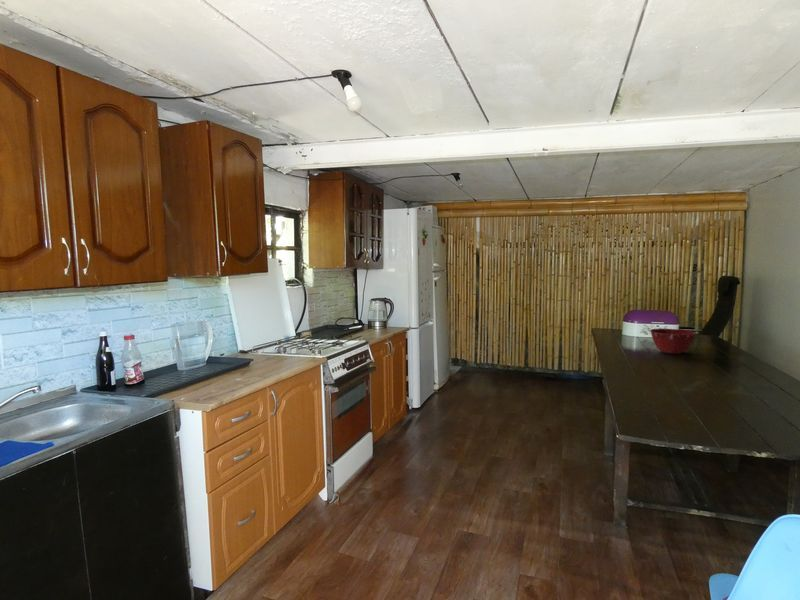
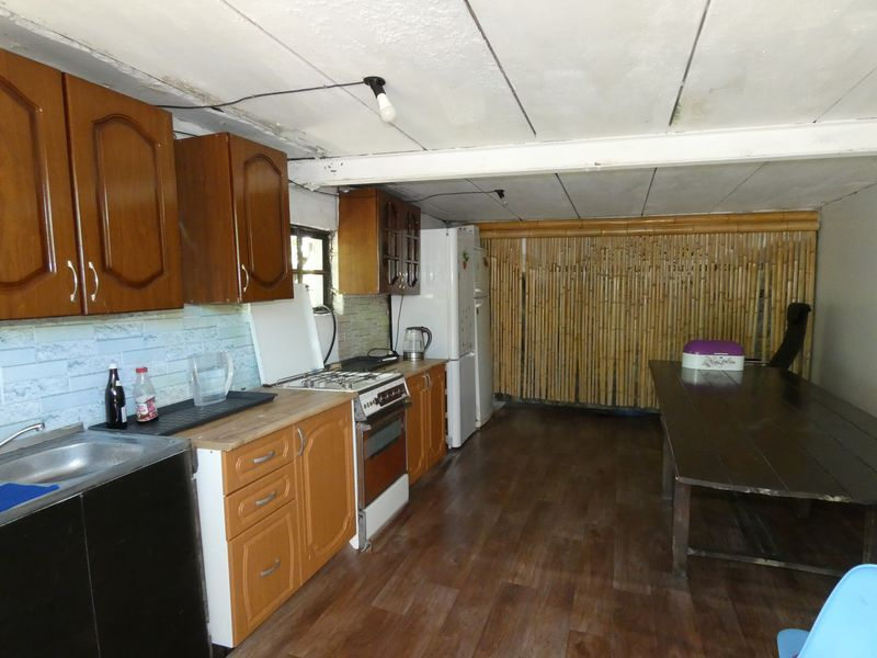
- mixing bowl [649,328,697,355]
